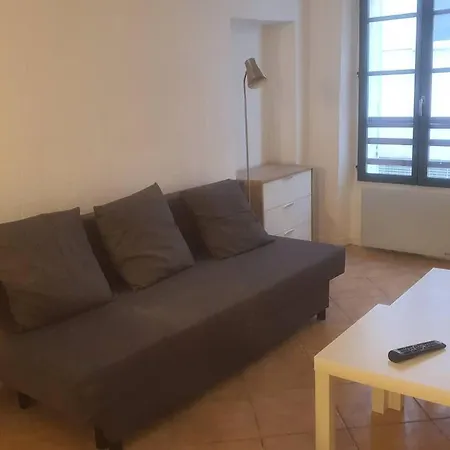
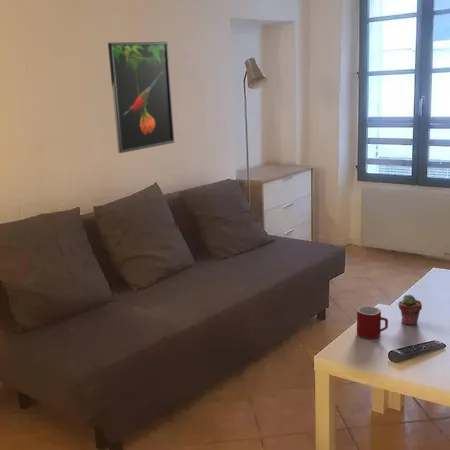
+ potted succulent [397,294,423,326]
+ mug [356,305,389,340]
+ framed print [107,41,175,154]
